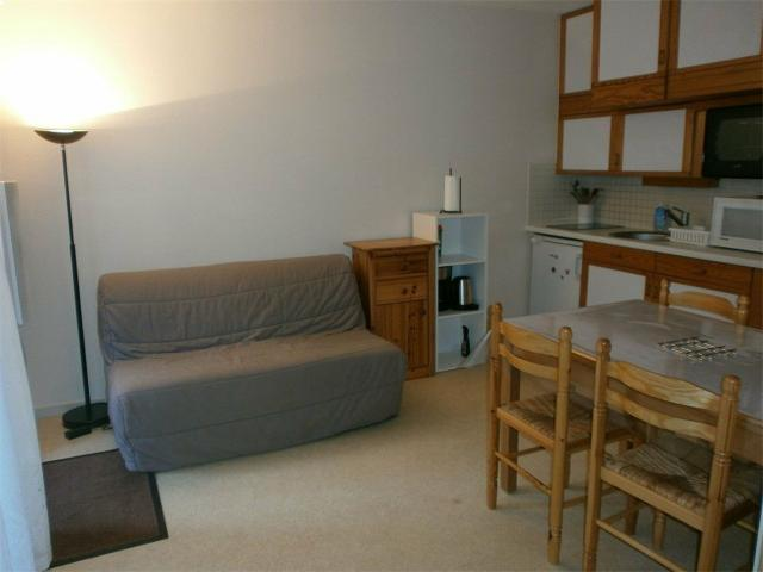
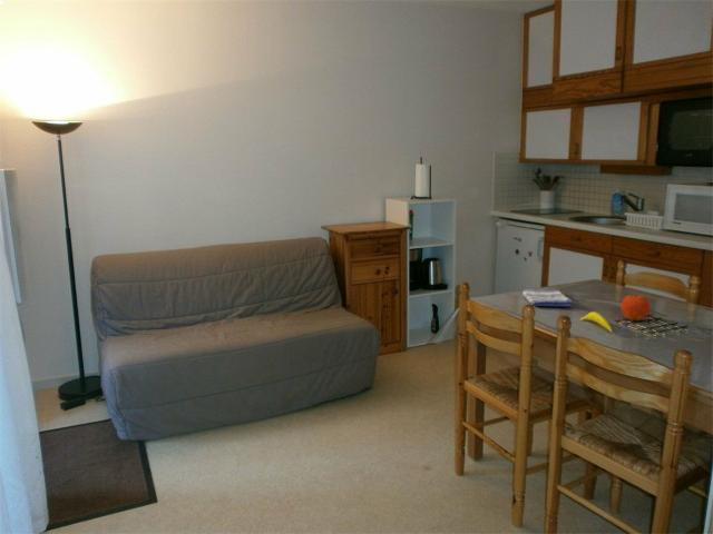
+ dish towel [521,288,574,308]
+ fruit [619,294,652,322]
+ banana [579,310,614,334]
